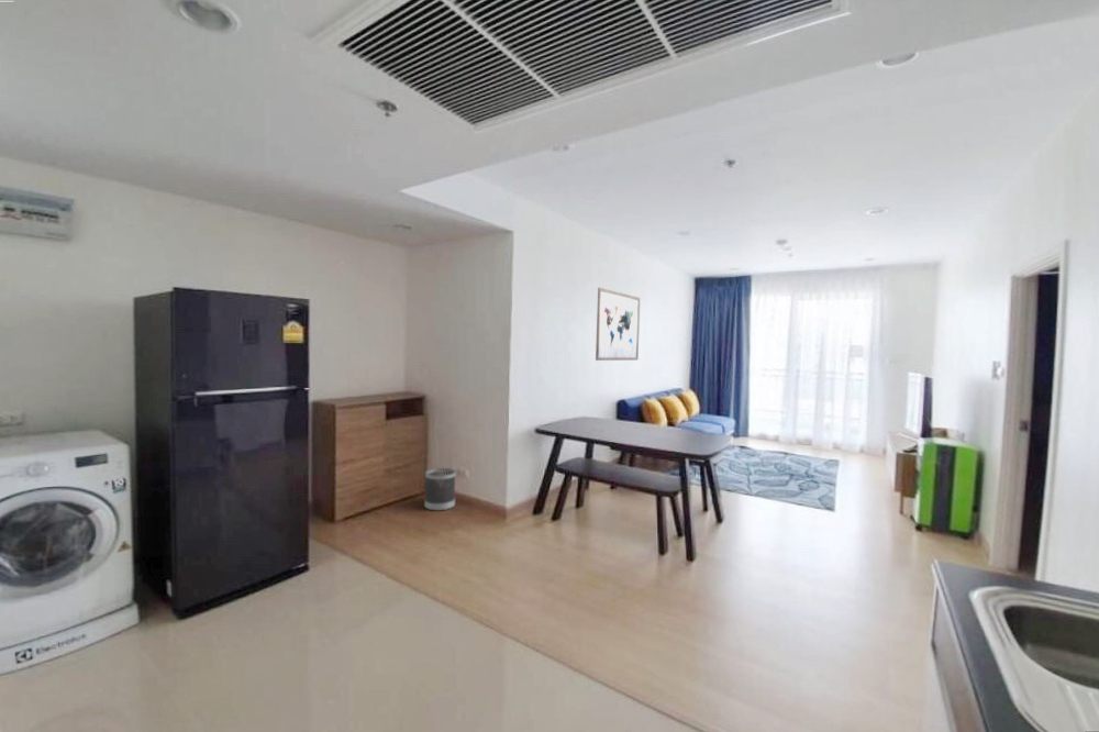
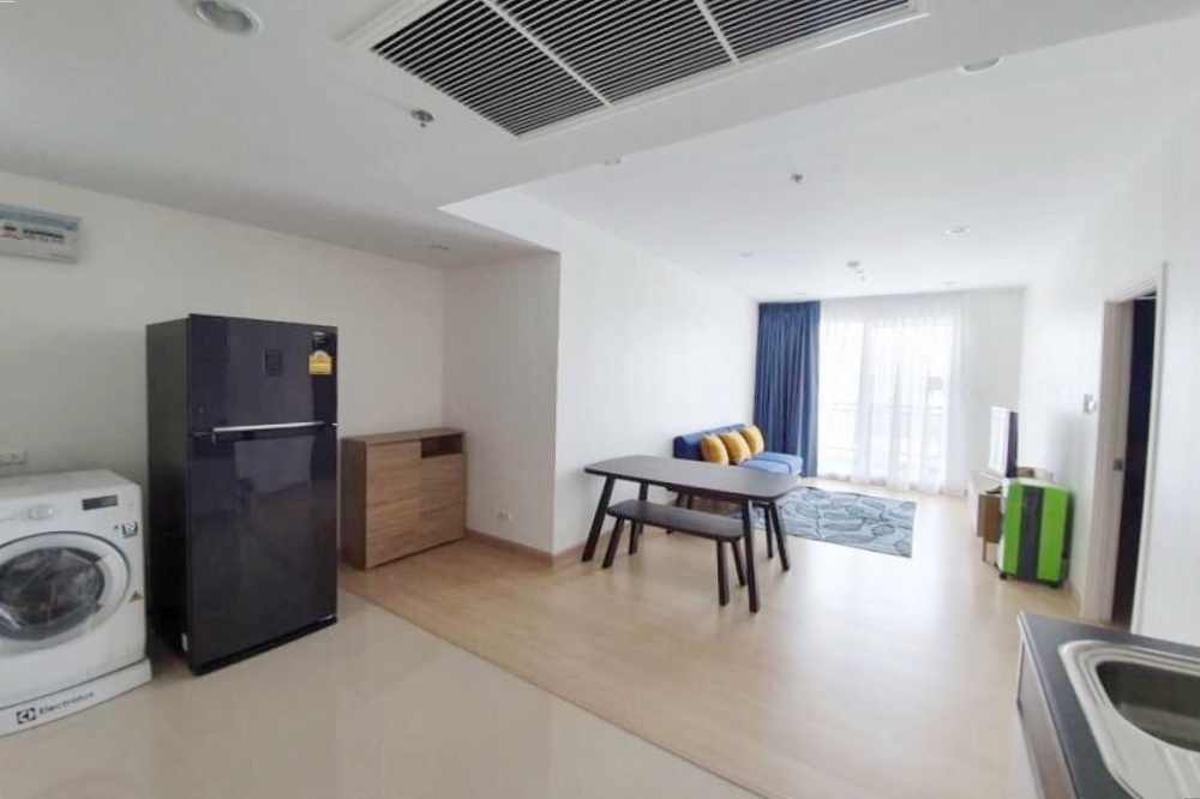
- wall art [595,287,642,362]
- wastebasket [423,467,457,512]
